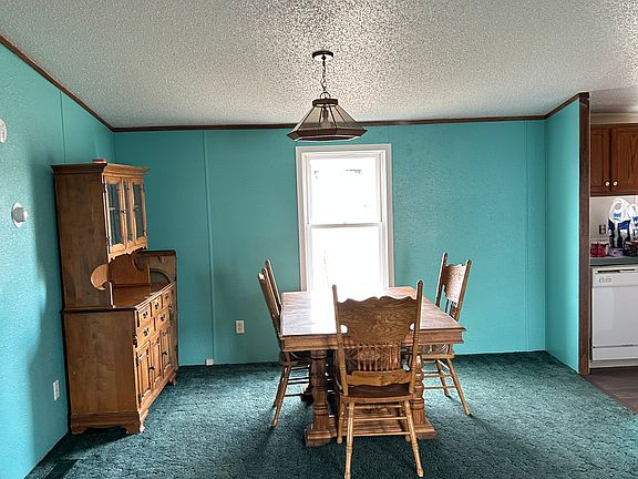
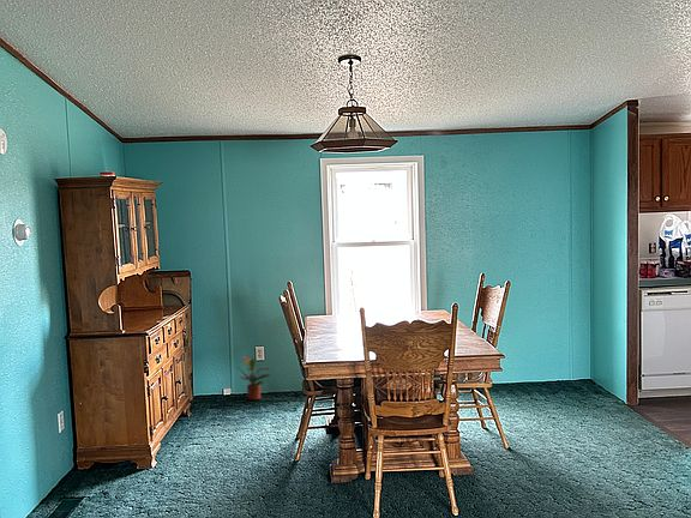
+ potted plant [236,355,272,402]
